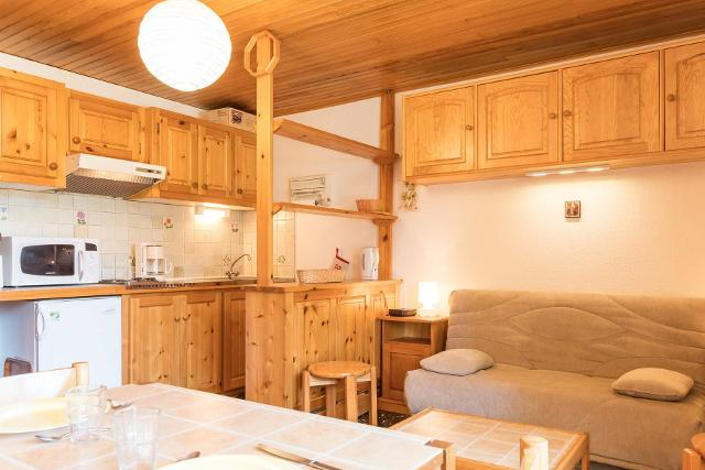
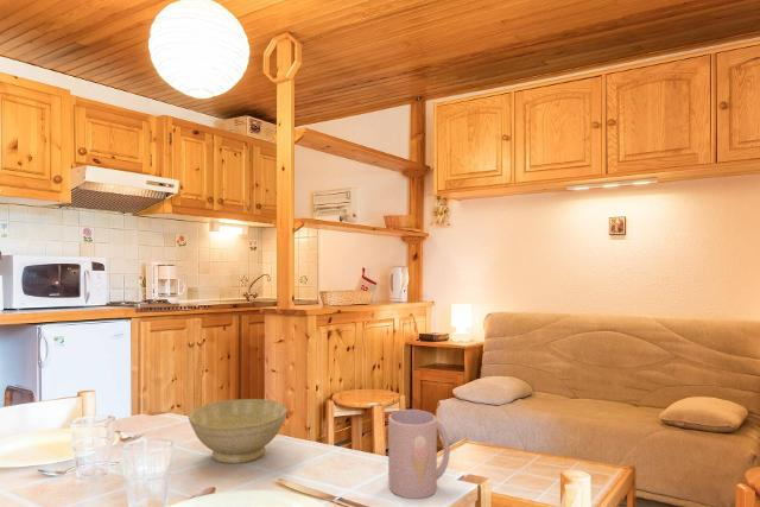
+ bowl [188,398,289,464]
+ mug [387,408,451,500]
